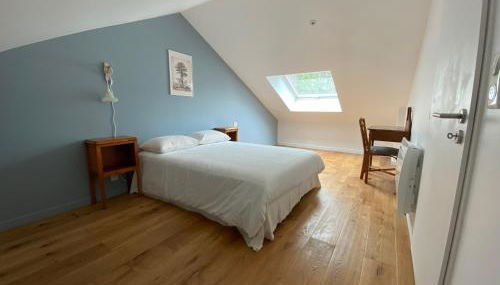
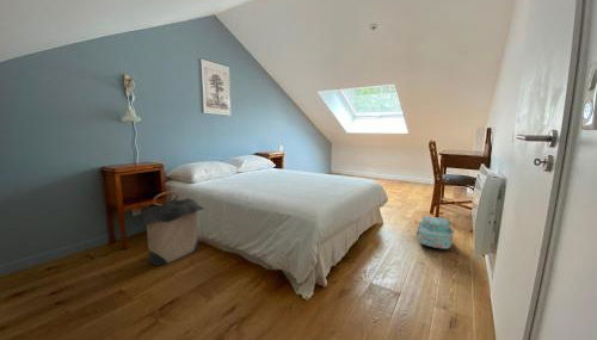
+ backpack [416,215,455,251]
+ laundry hamper [137,190,205,267]
